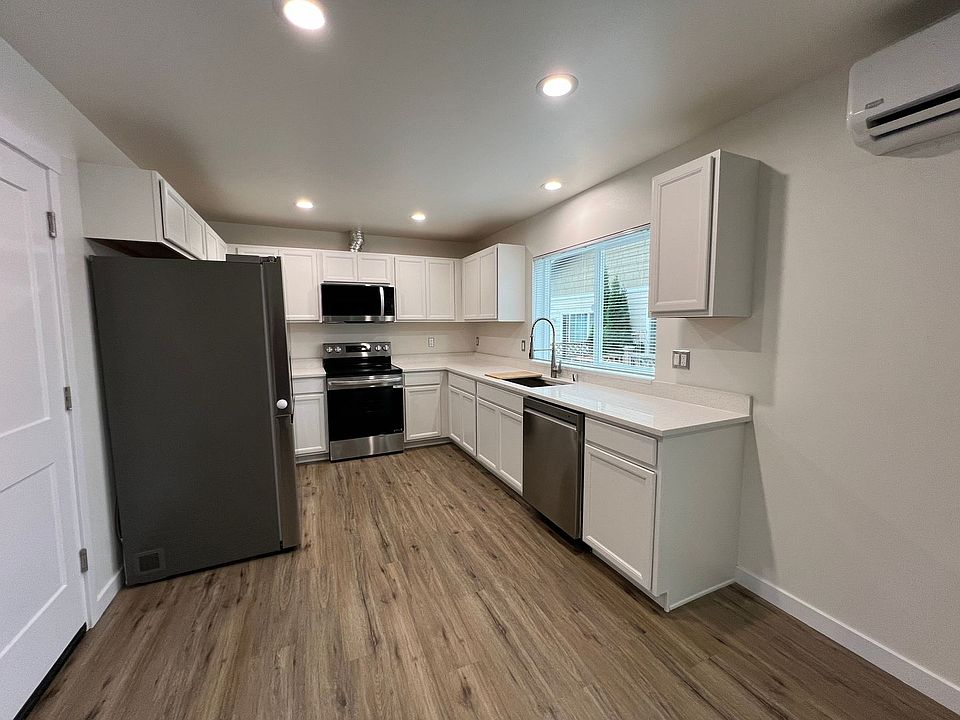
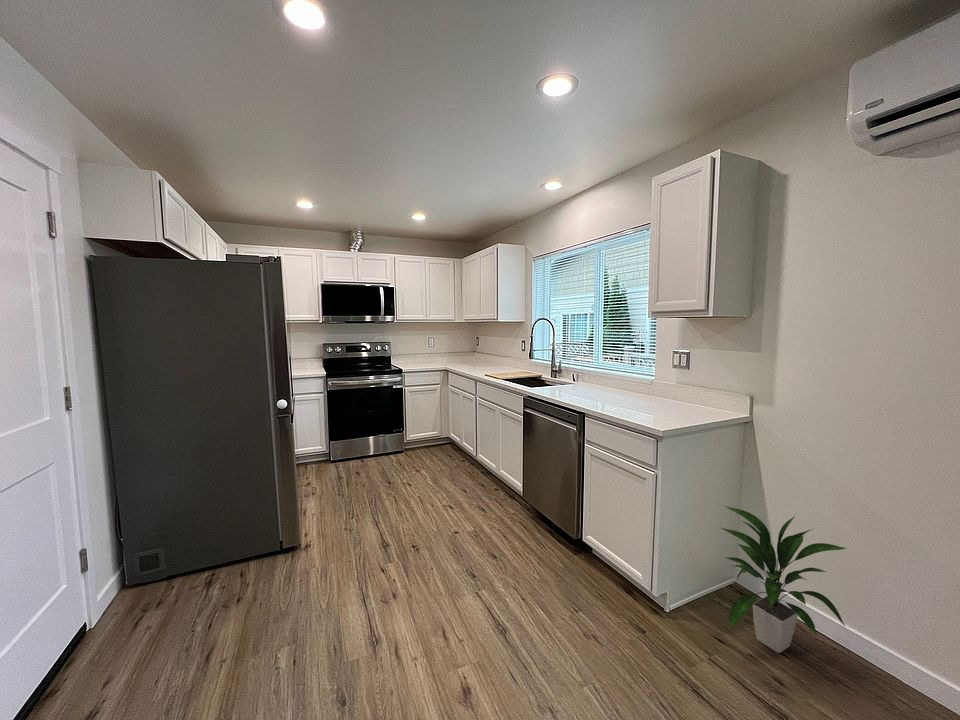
+ indoor plant [719,504,848,654]
